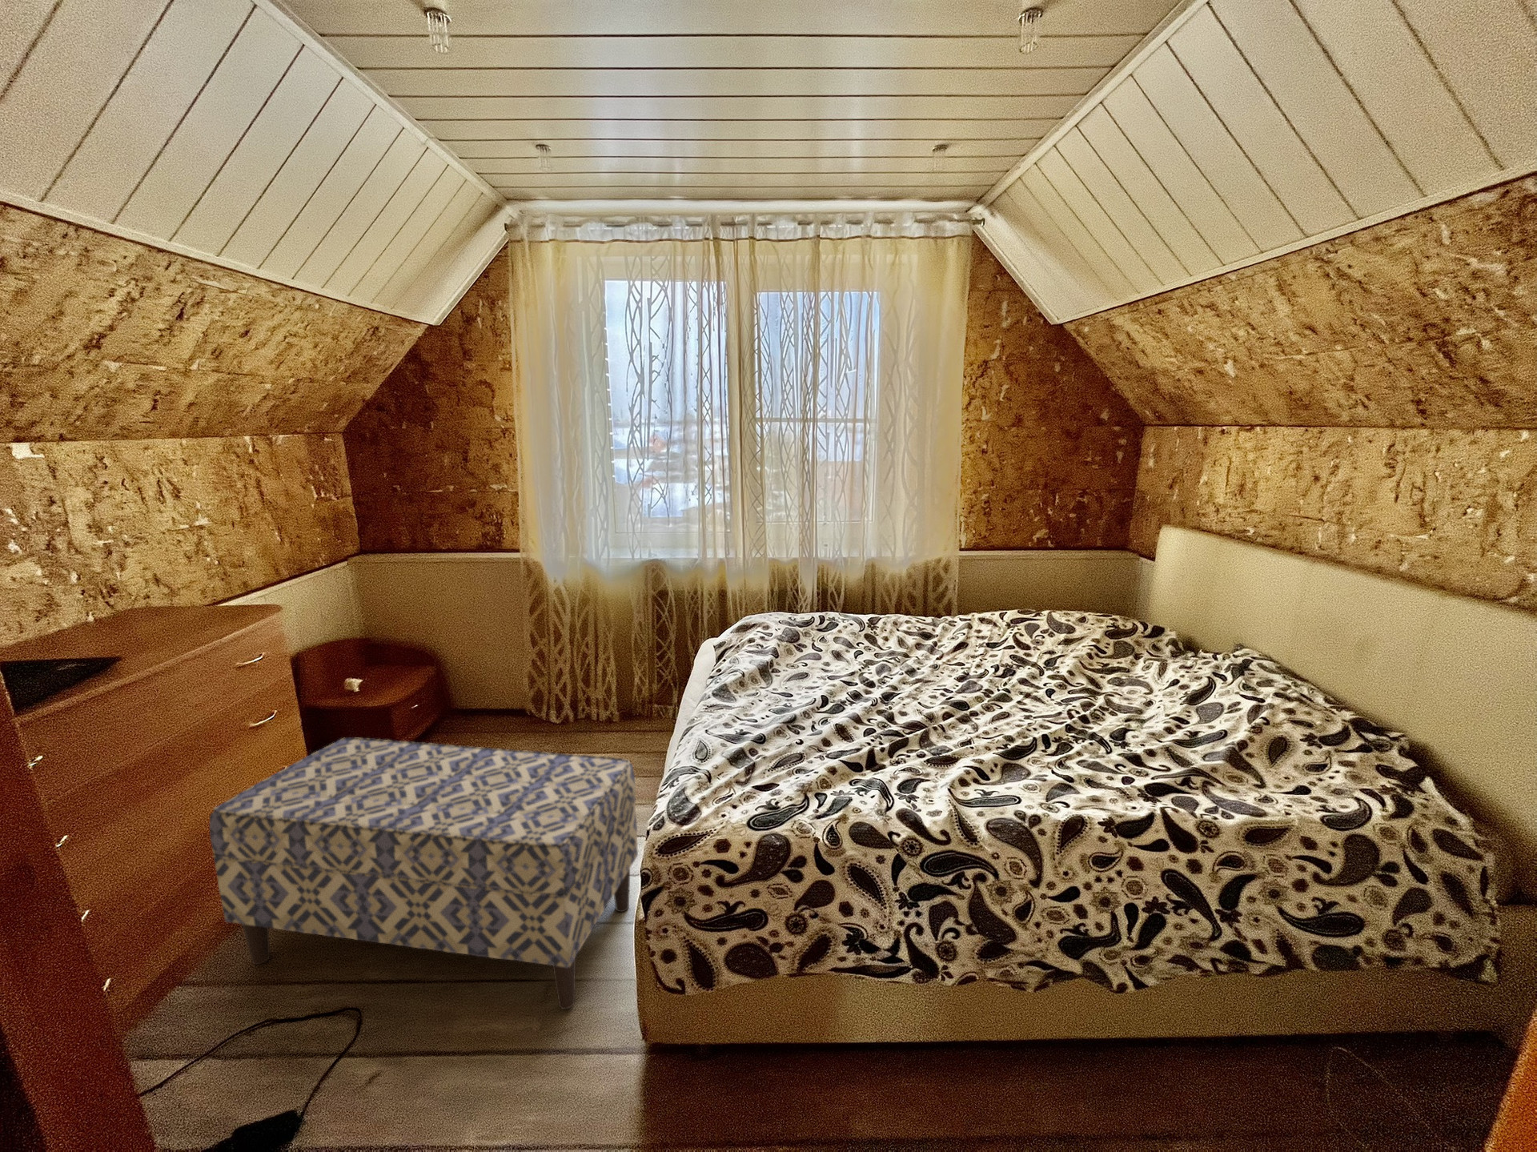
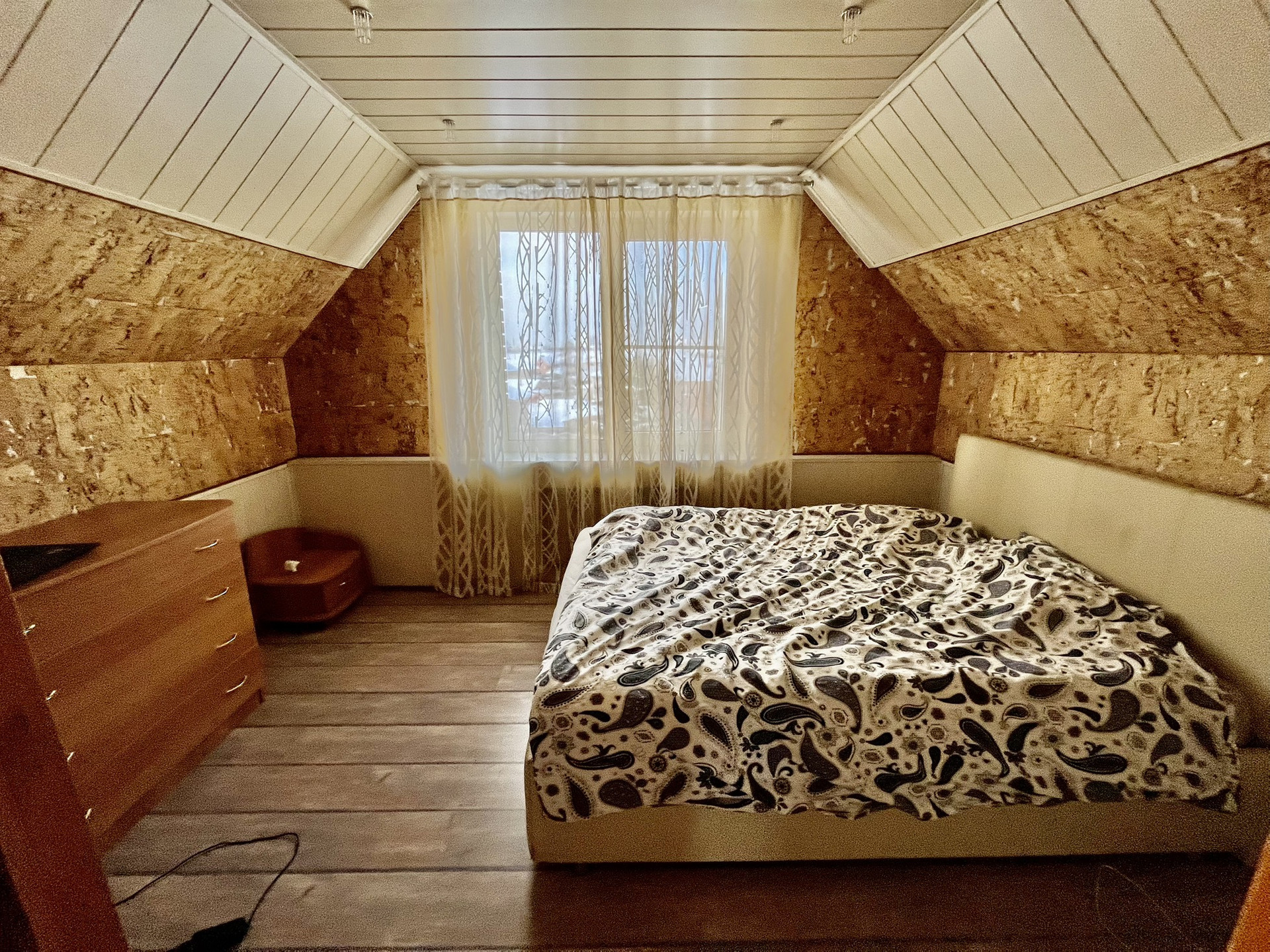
- bench [209,737,639,1010]
